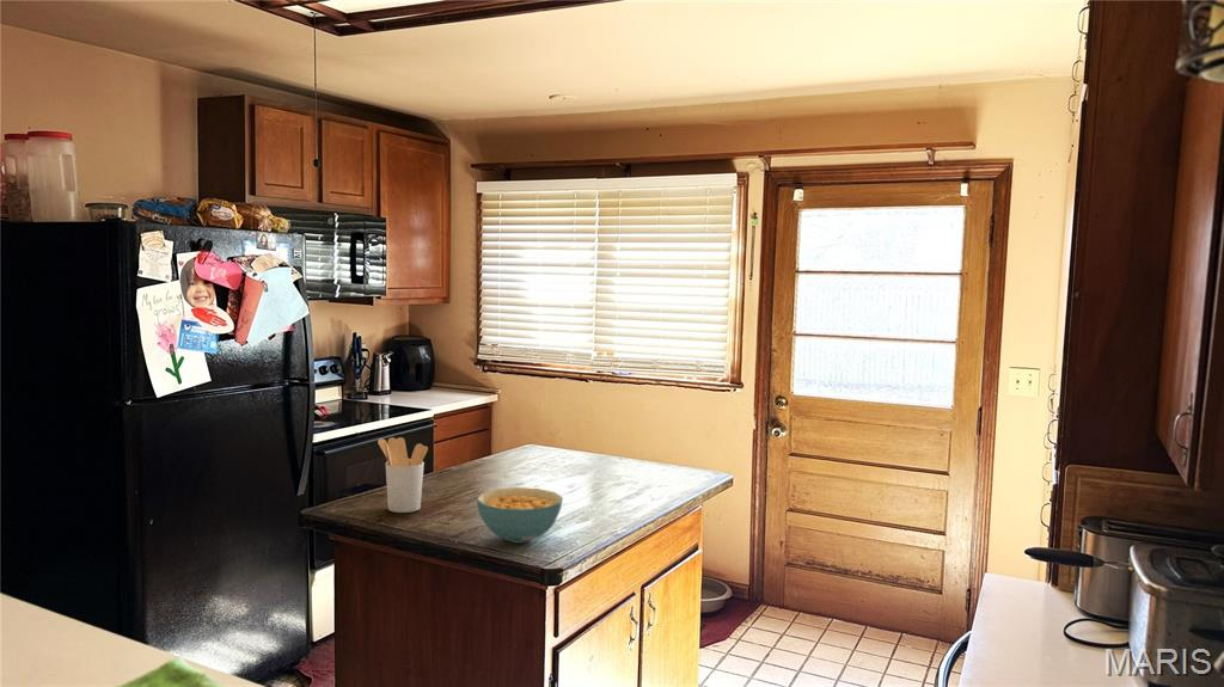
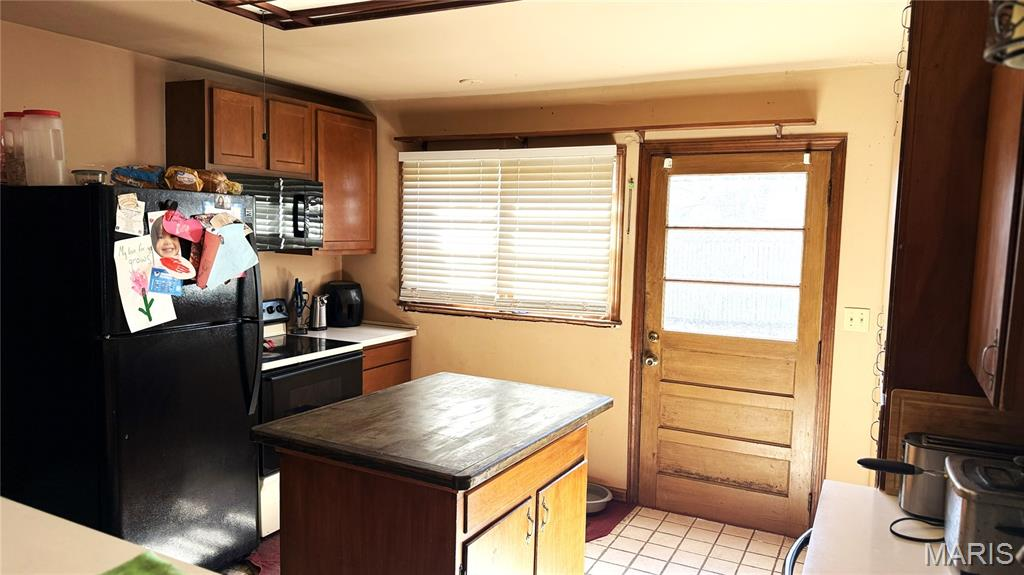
- cereal bowl [476,486,564,544]
- utensil holder [377,436,429,514]
